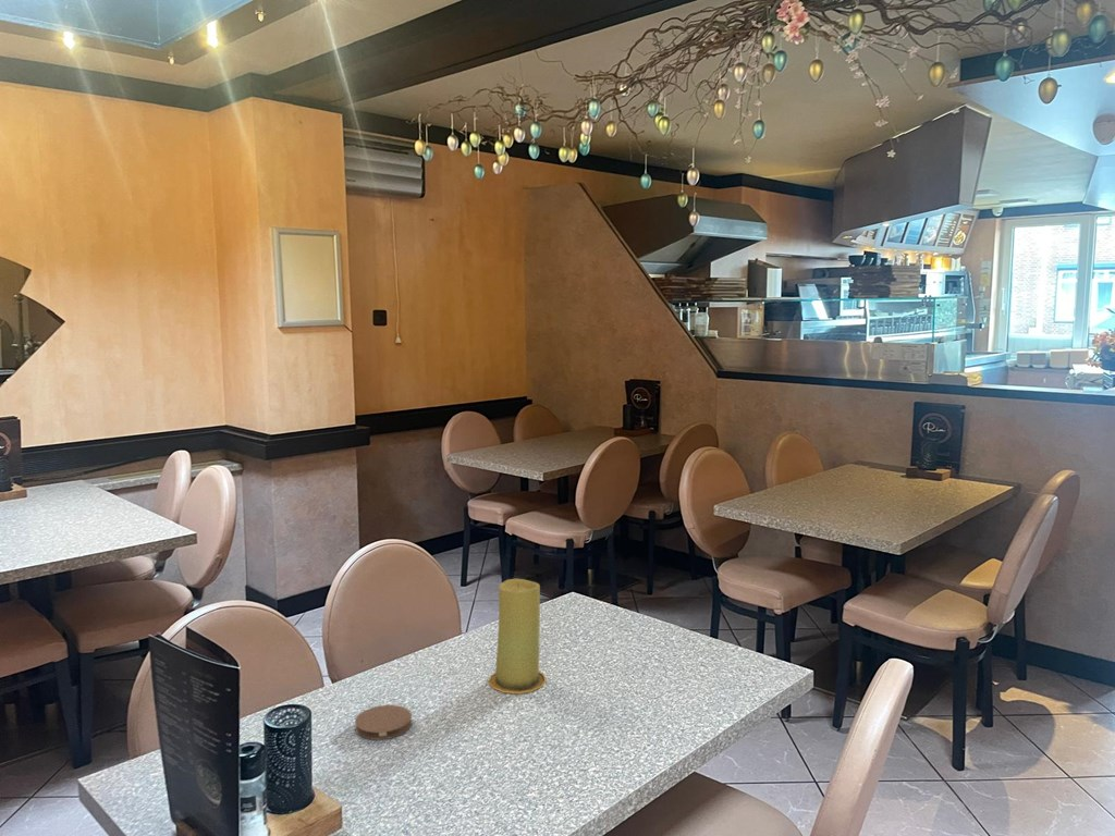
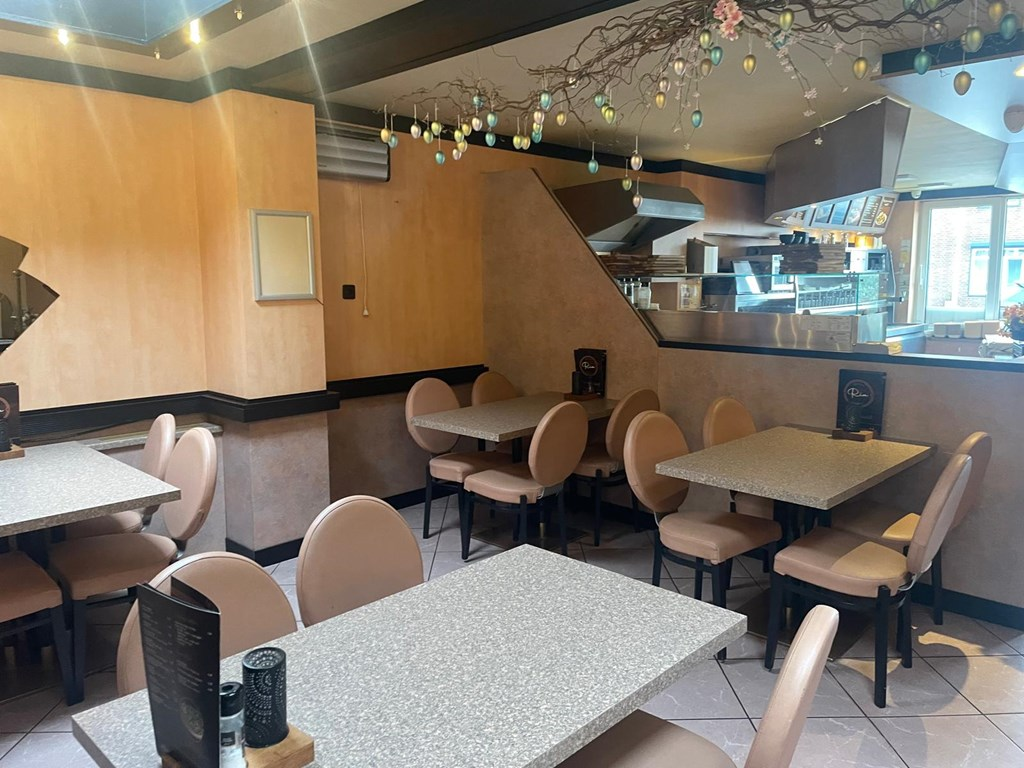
- candle [488,578,547,694]
- coaster [354,704,413,740]
